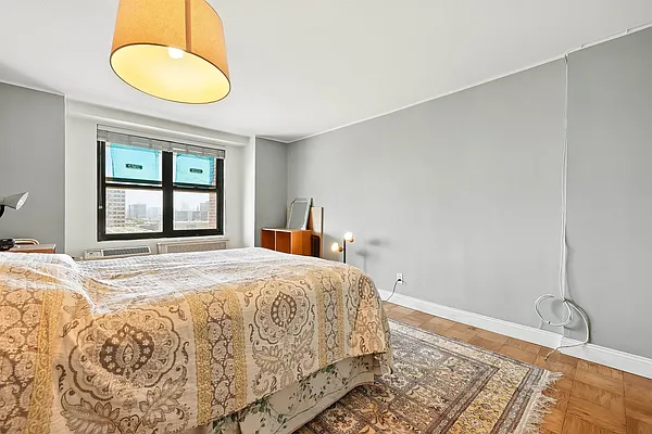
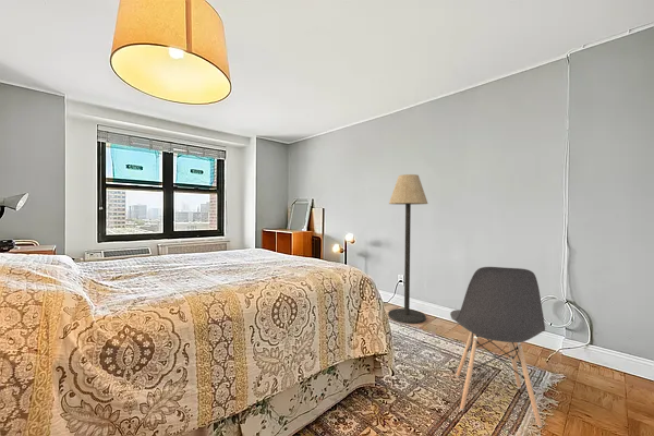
+ chair [449,266,546,428]
+ floor lamp [387,173,429,325]
